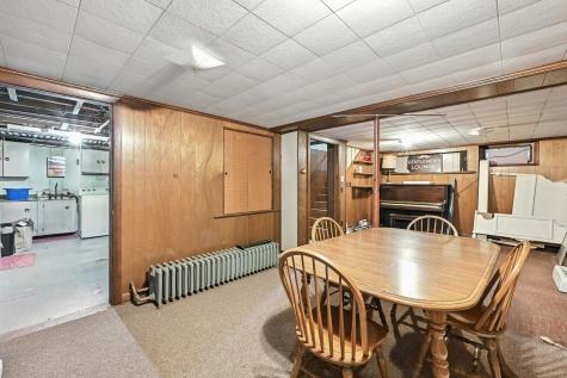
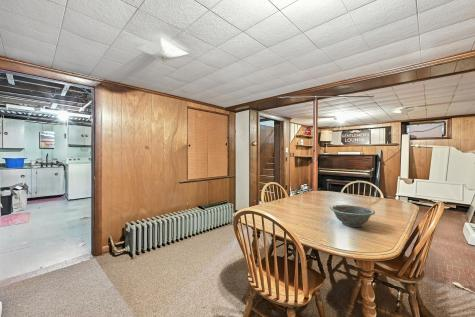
+ decorative bowl [329,204,376,228]
